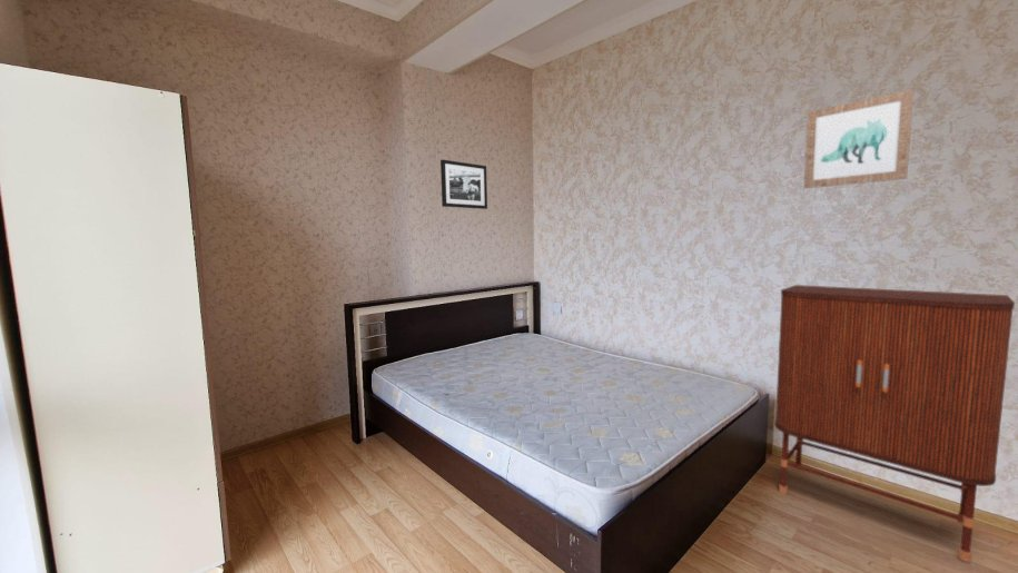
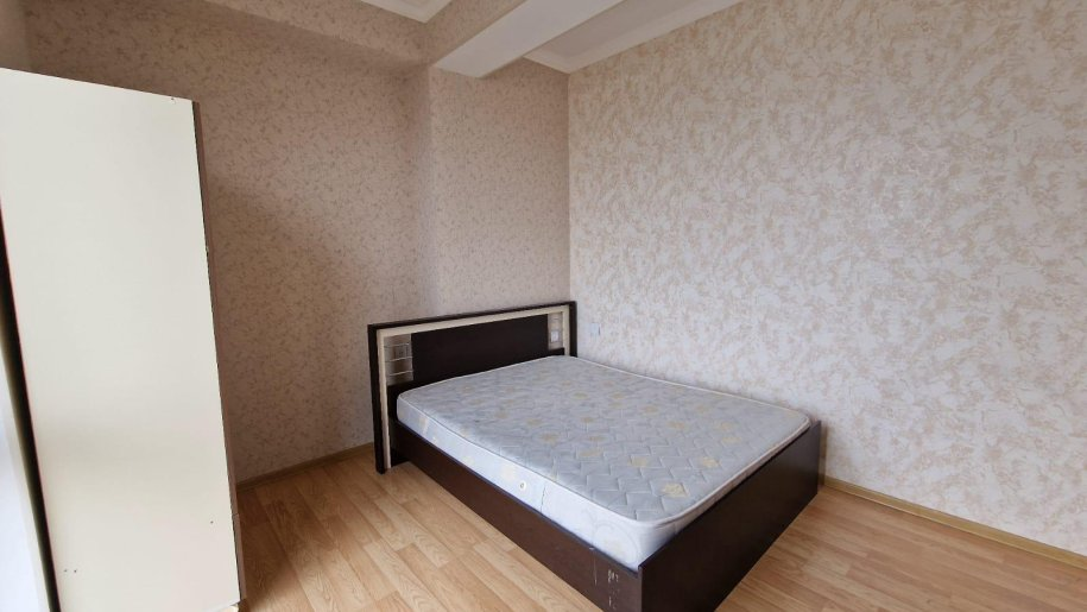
- wall art [803,88,915,189]
- picture frame [439,158,488,210]
- bar cabinet [773,284,1016,563]
